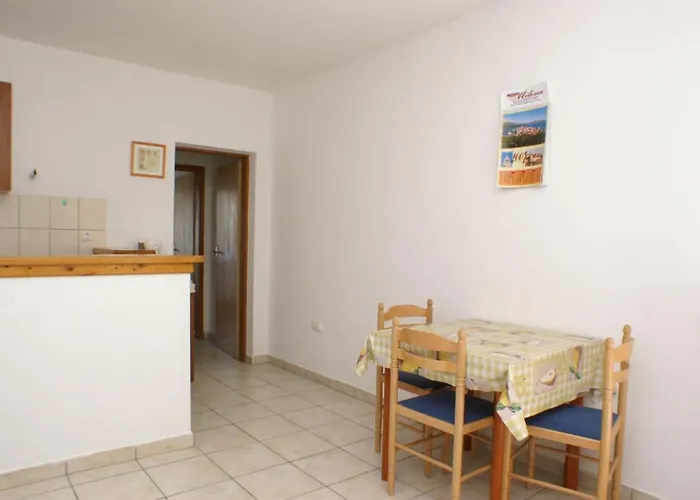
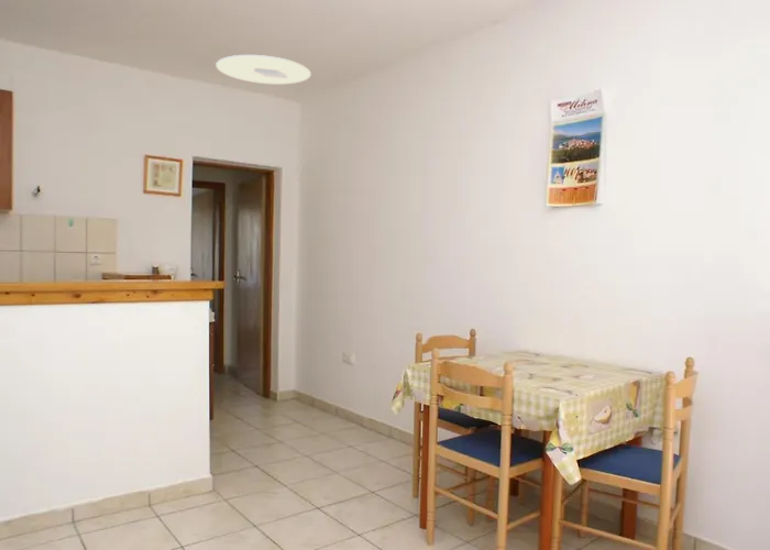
+ ceiling light [215,54,312,86]
